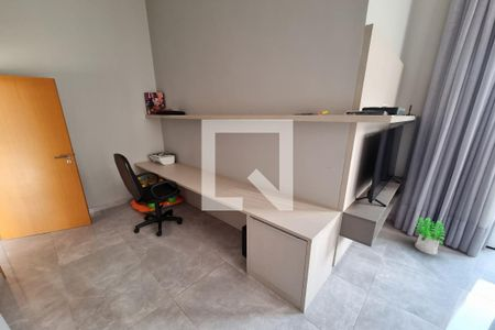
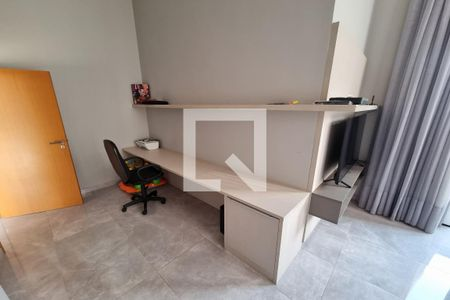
- potted plant [414,216,446,255]
